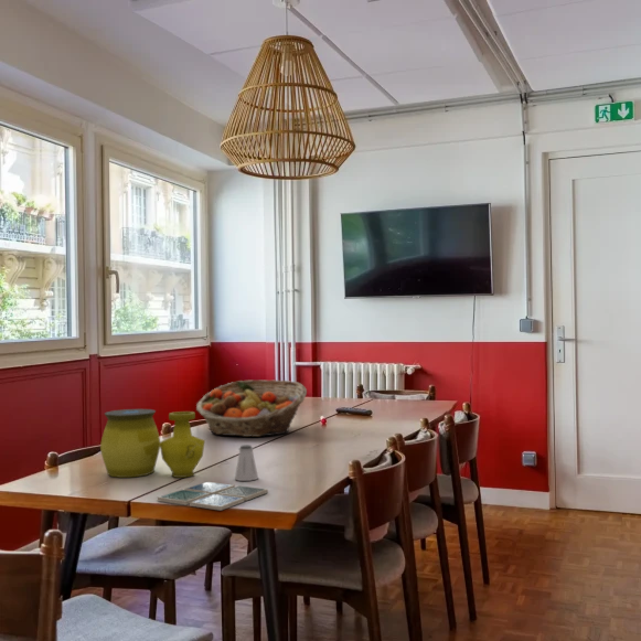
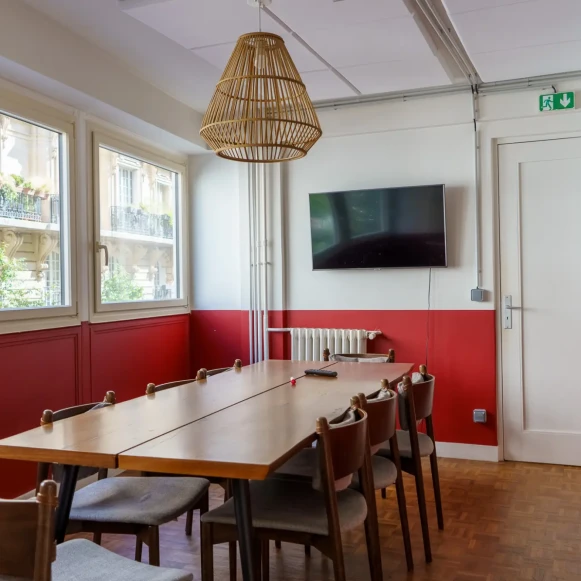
- drink coaster [156,481,269,512]
- decorative vase [99,408,206,479]
- saltshaker [234,444,259,482]
- fruit basket [195,380,308,438]
